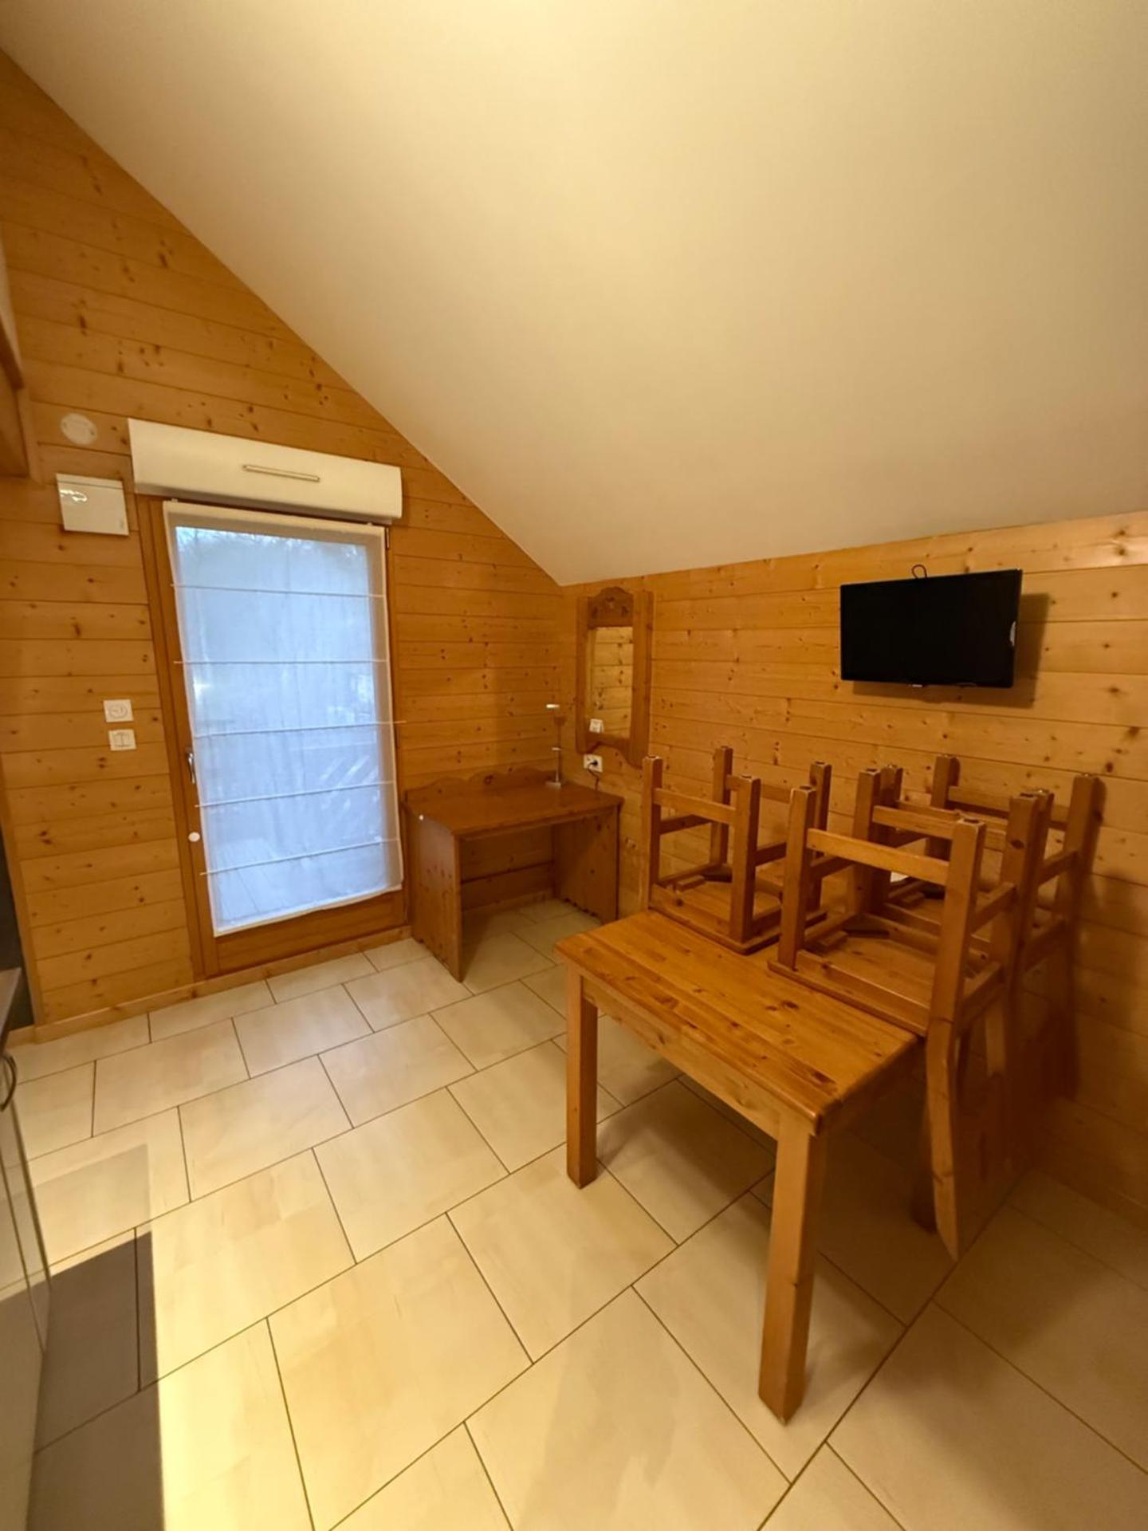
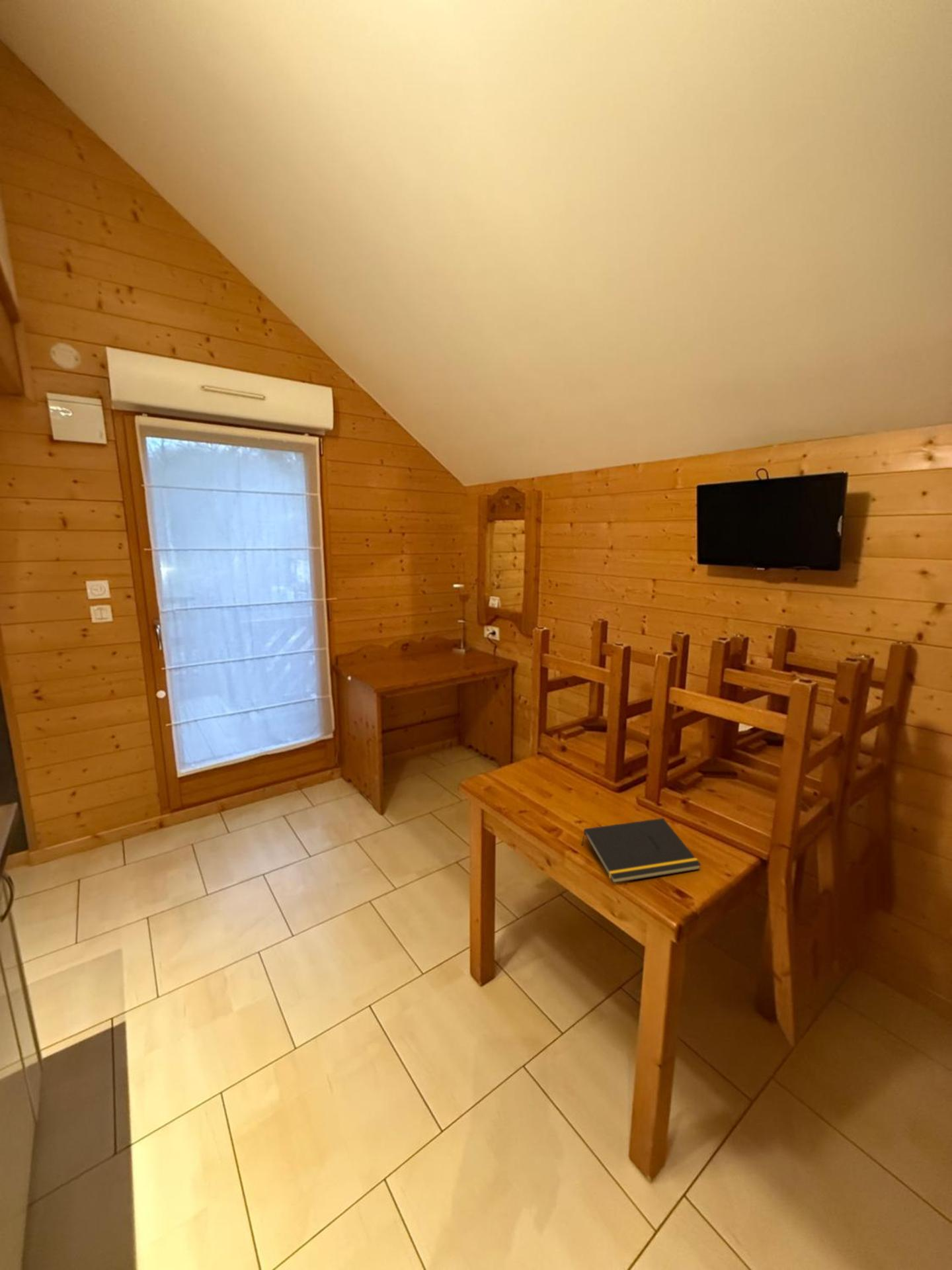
+ notepad [580,818,702,884]
